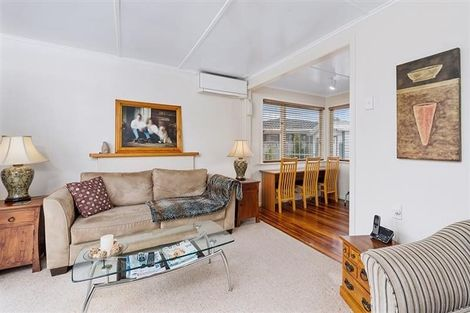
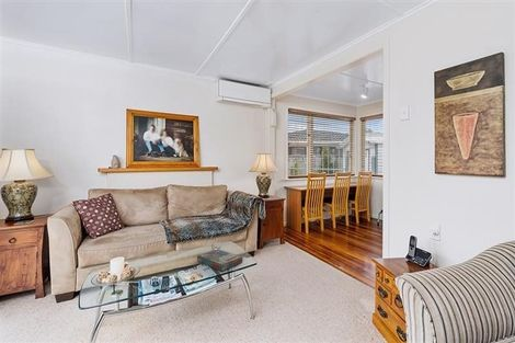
+ board game [196,248,243,272]
